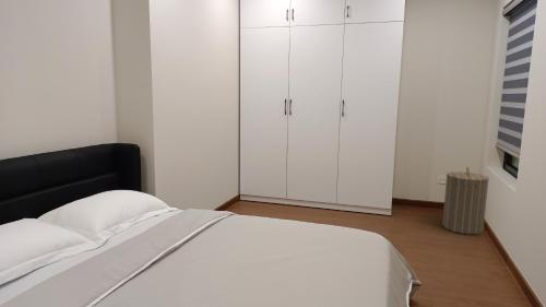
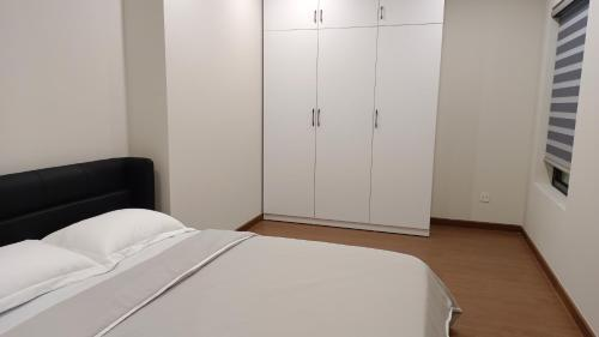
- laundry hamper [441,166,490,235]
